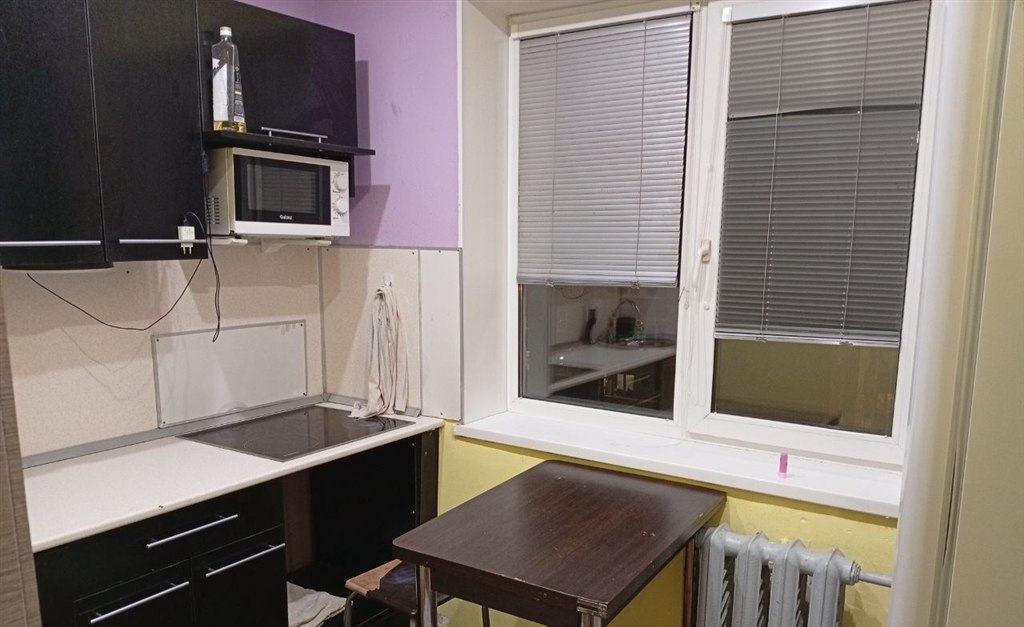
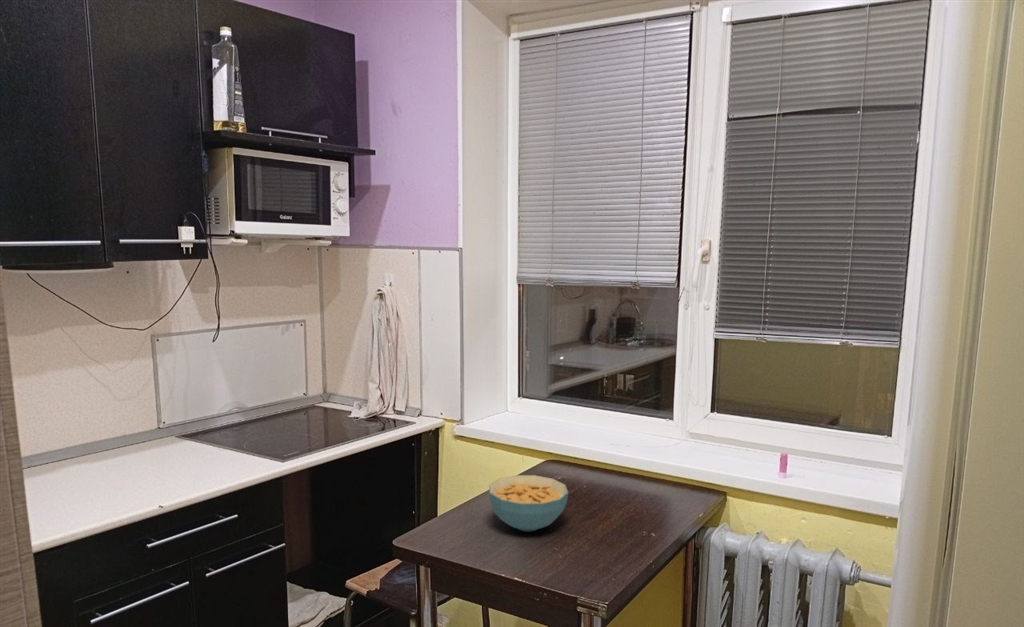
+ cereal bowl [488,474,569,532]
